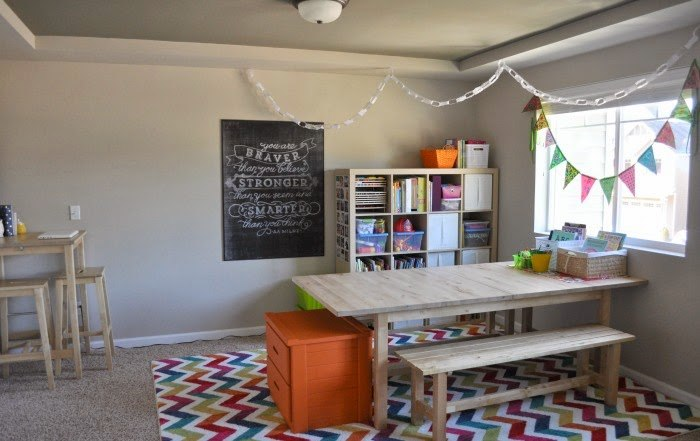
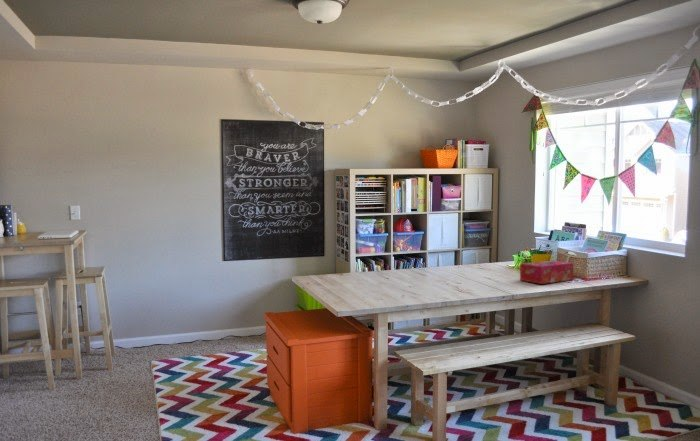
+ tissue box [519,260,574,285]
